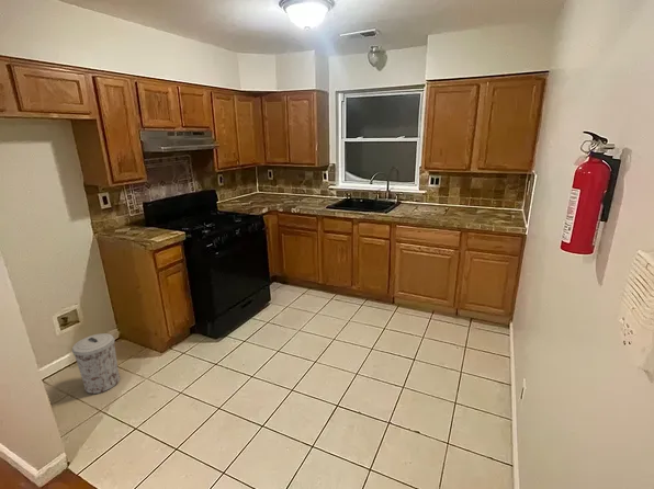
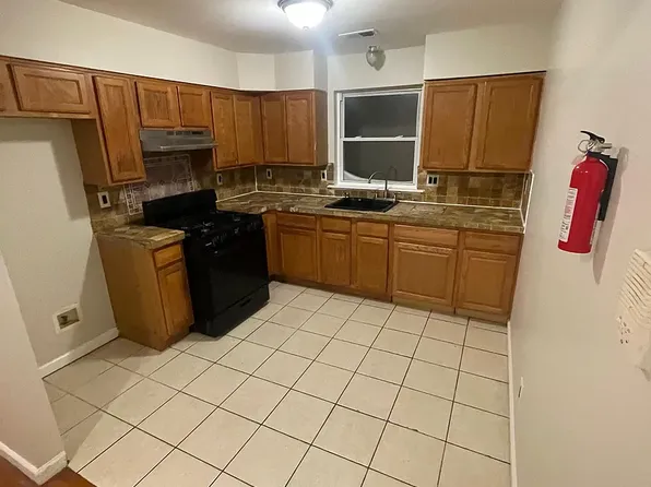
- trash can [71,332,121,395]
